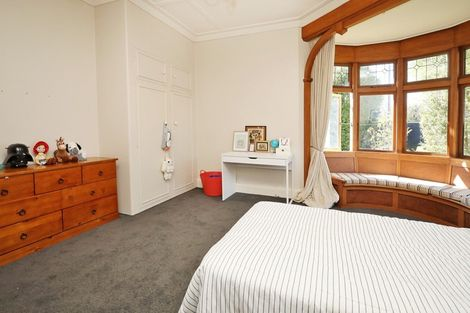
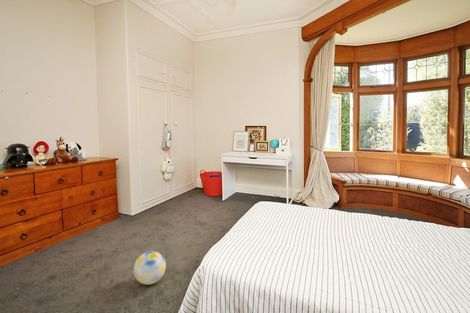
+ ball [133,250,167,286]
